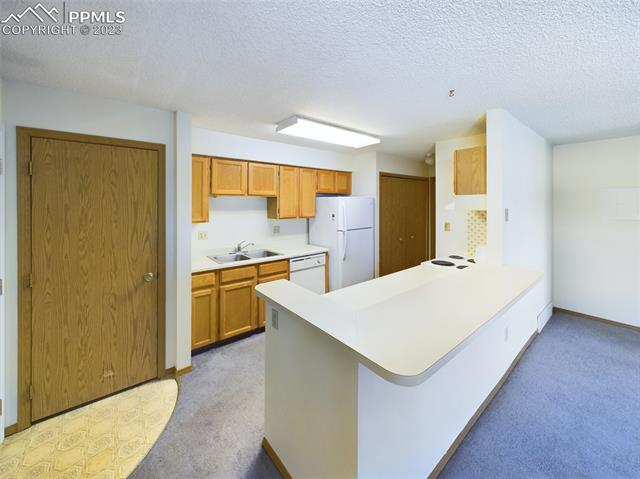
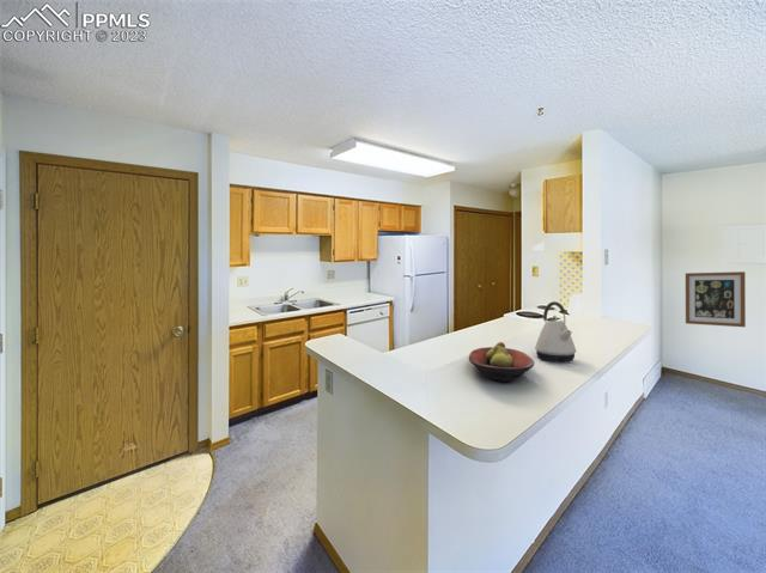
+ wall art [685,270,747,328]
+ kettle [534,300,577,364]
+ fruit bowl [468,341,536,383]
